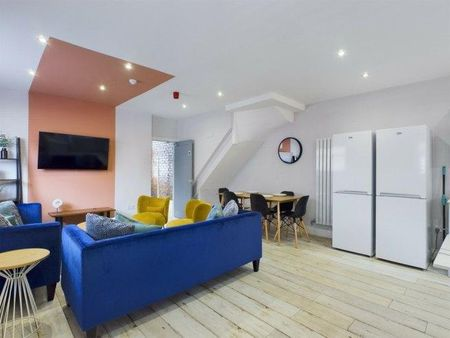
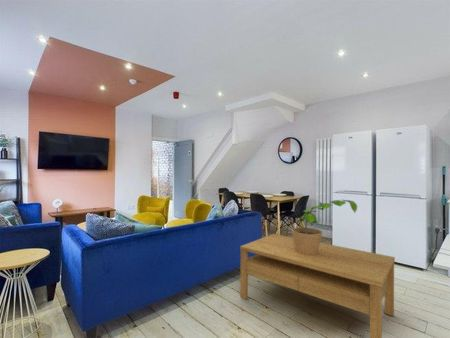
+ potted plant [290,199,358,255]
+ coffee table [239,233,396,338]
